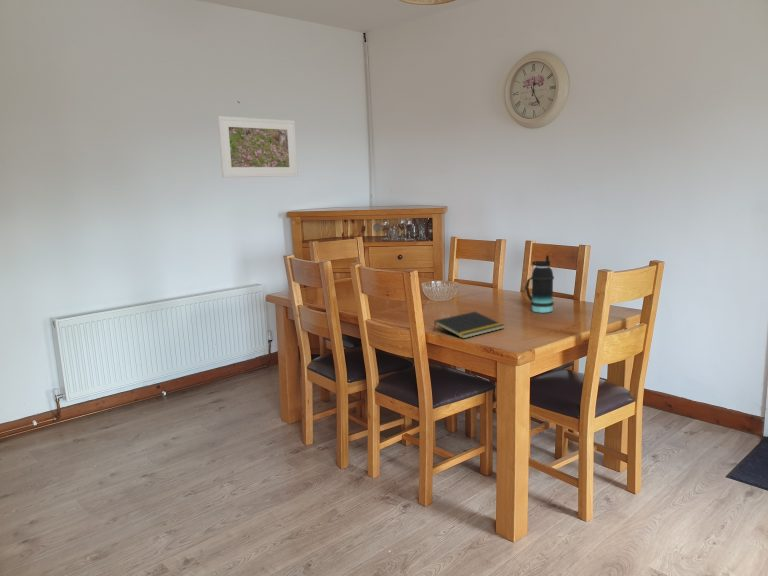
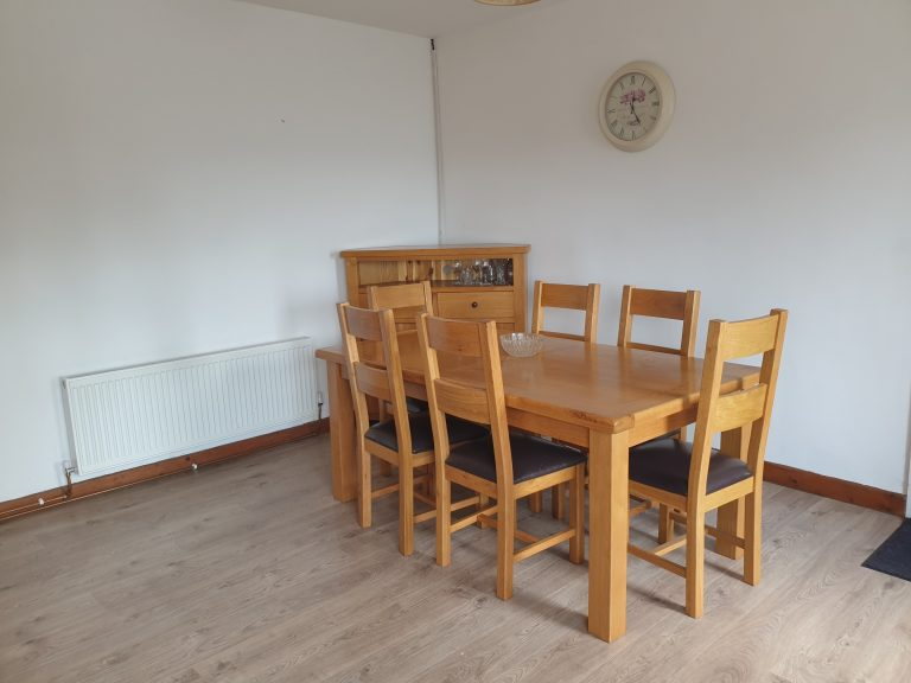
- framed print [217,115,299,178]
- bottle [524,254,555,314]
- notepad [432,311,505,340]
